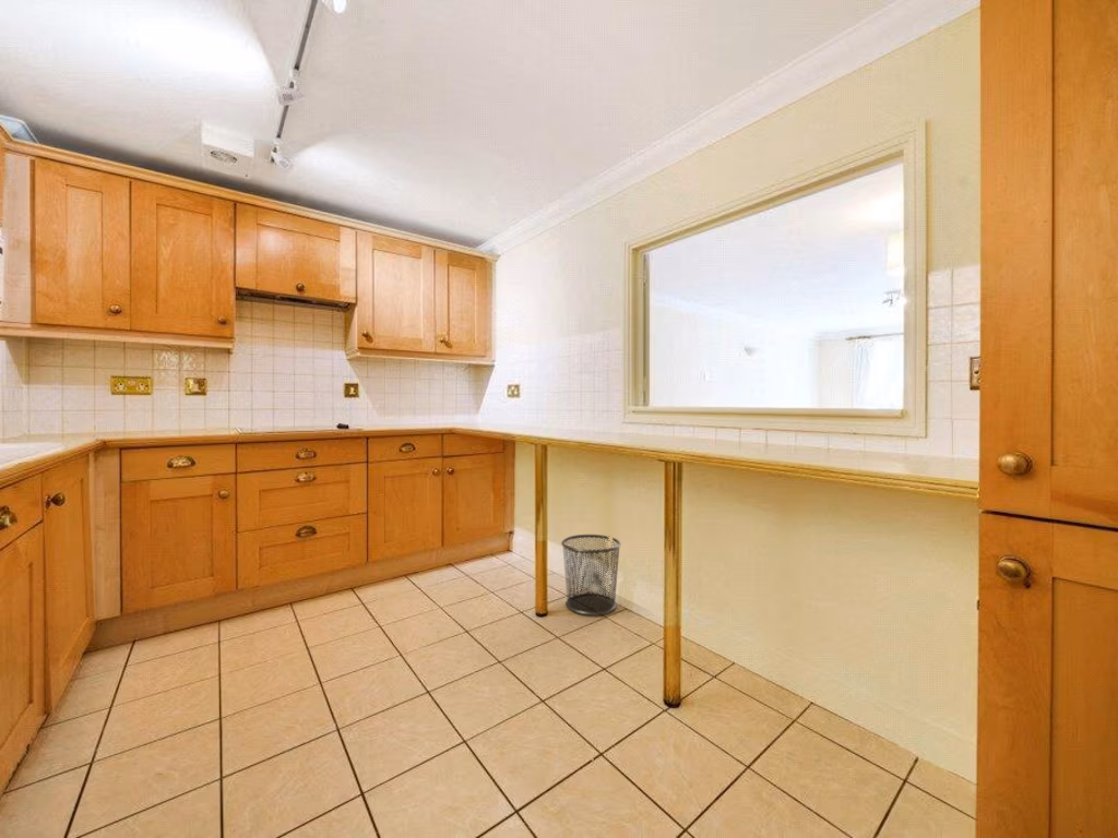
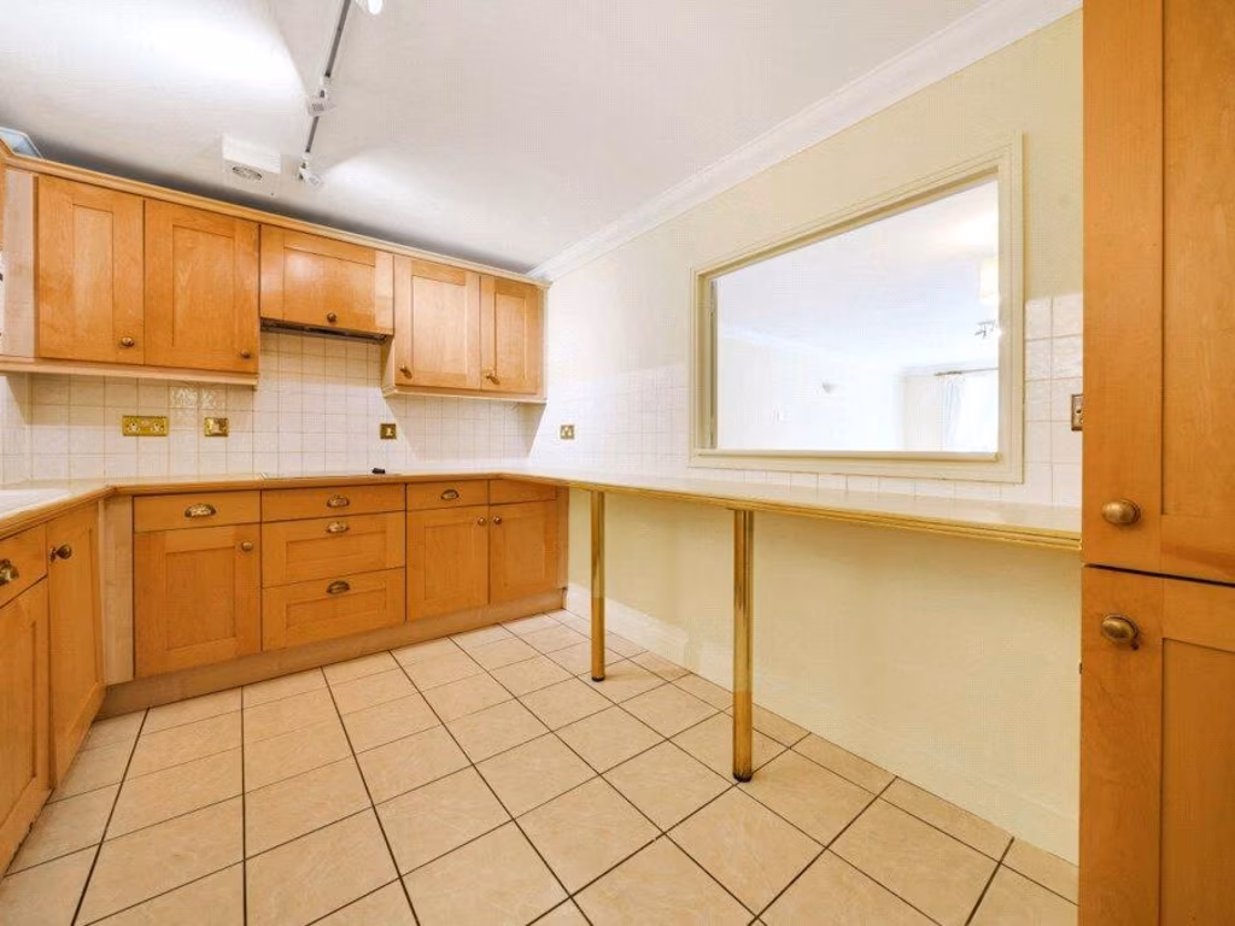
- waste bin [560,534,622,616]
